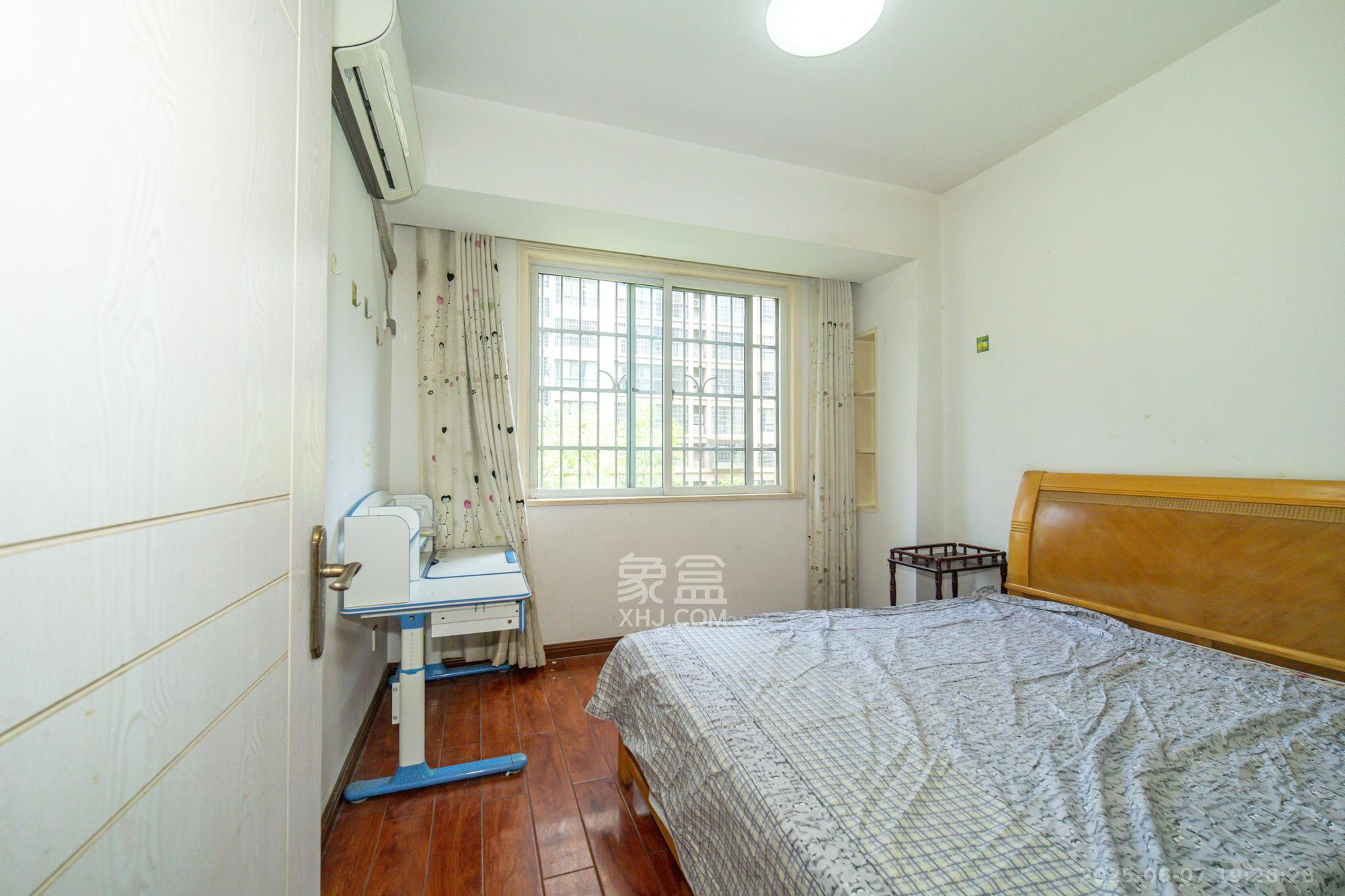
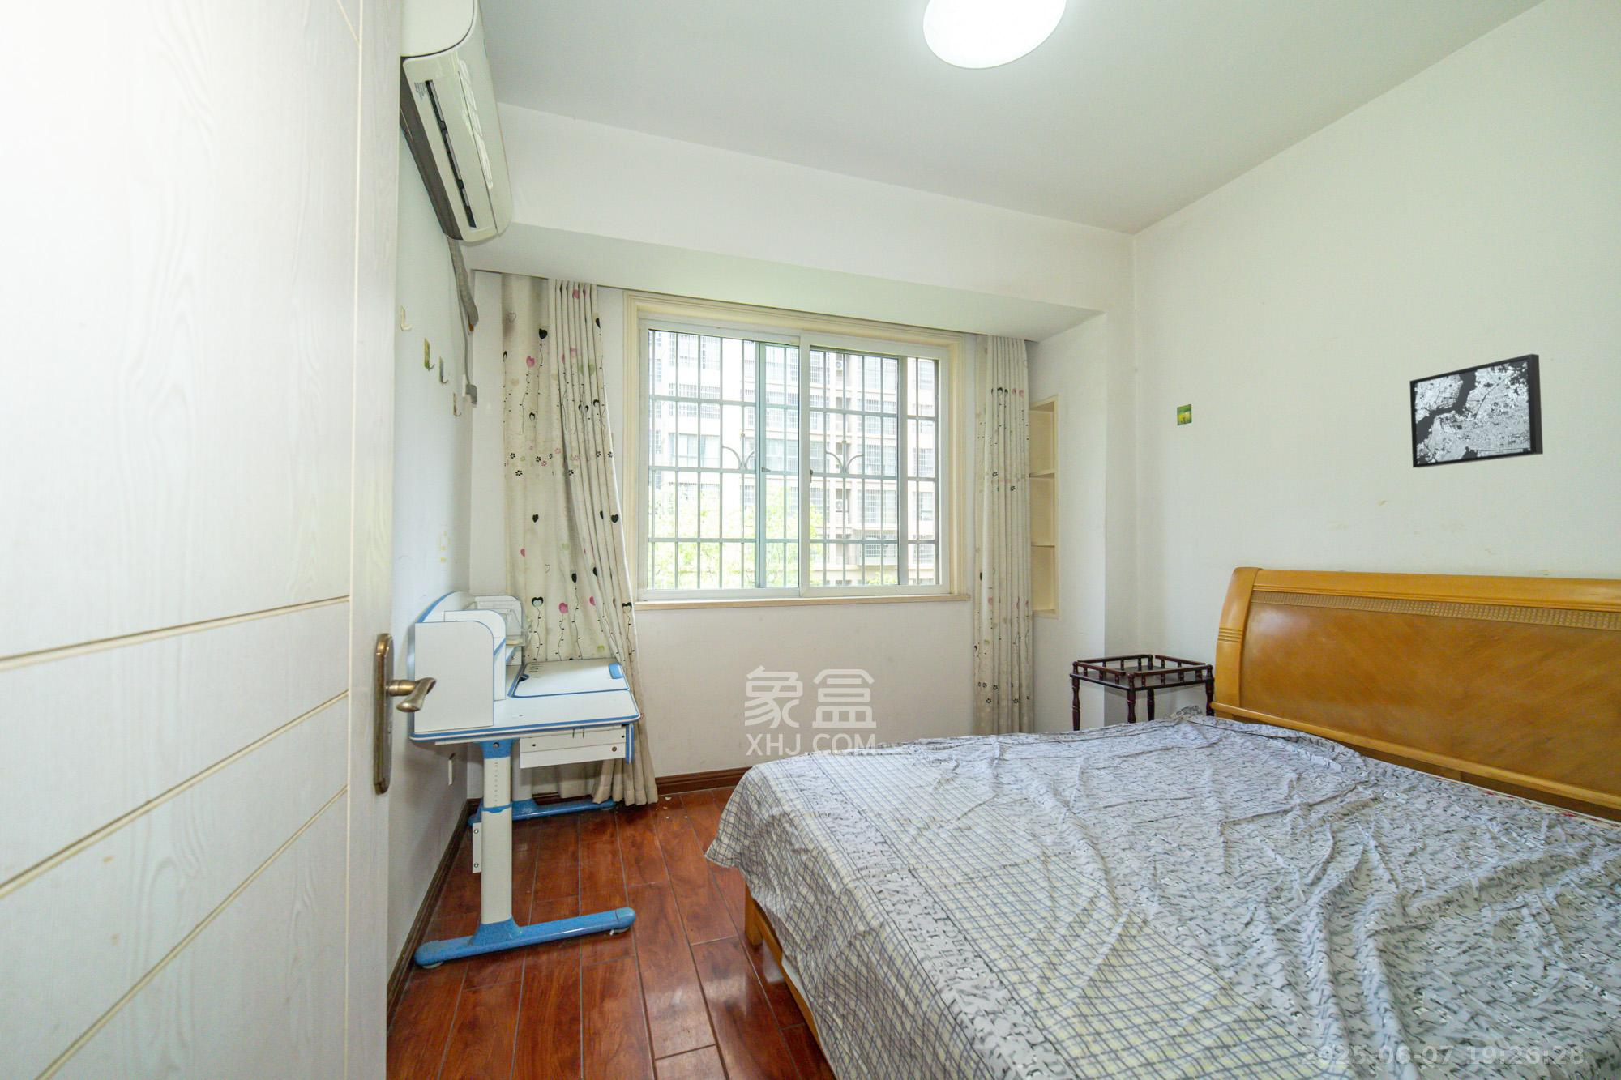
+ wall art [1409,353,1544,469]
